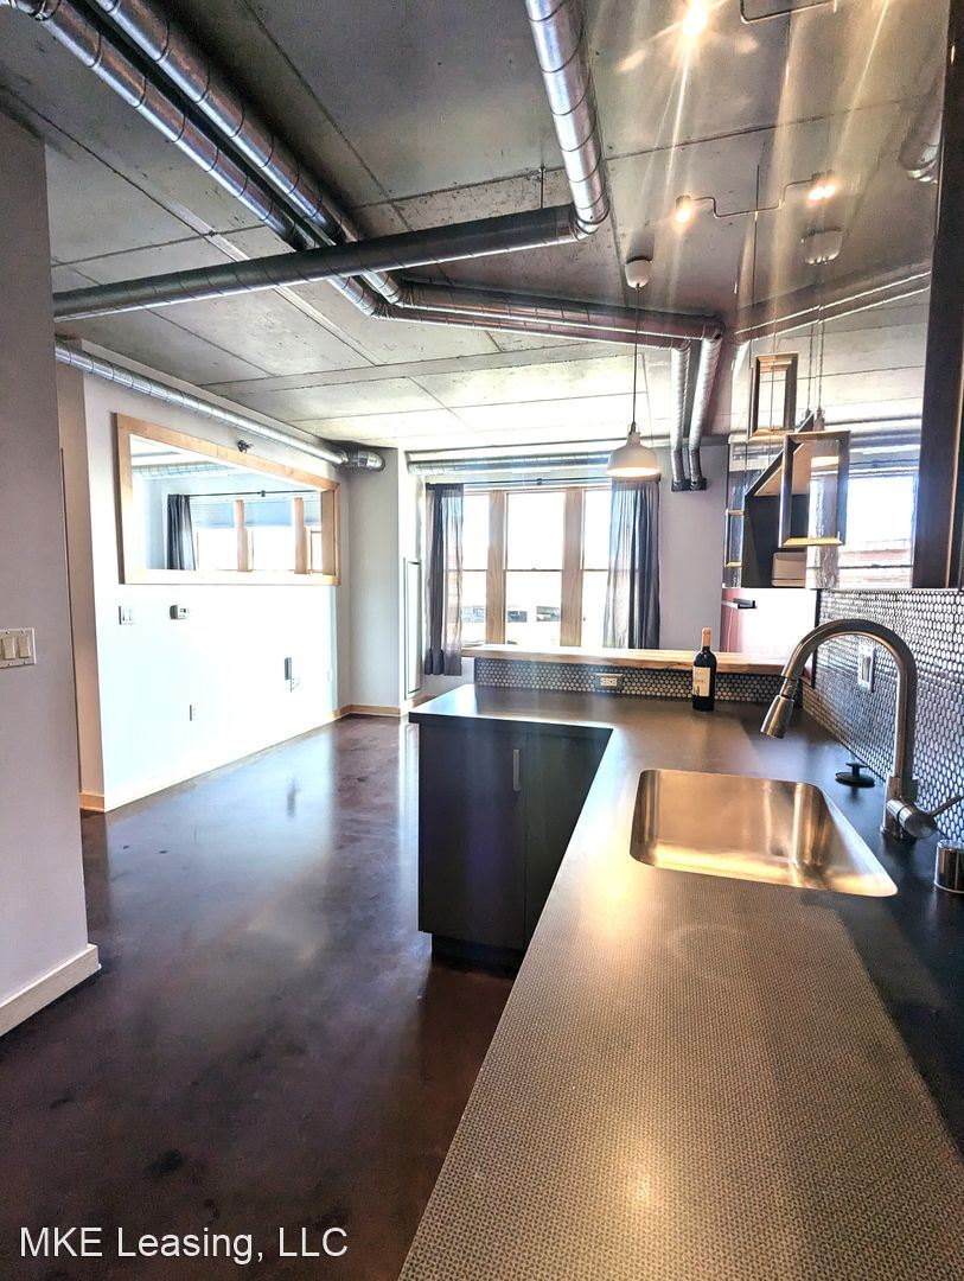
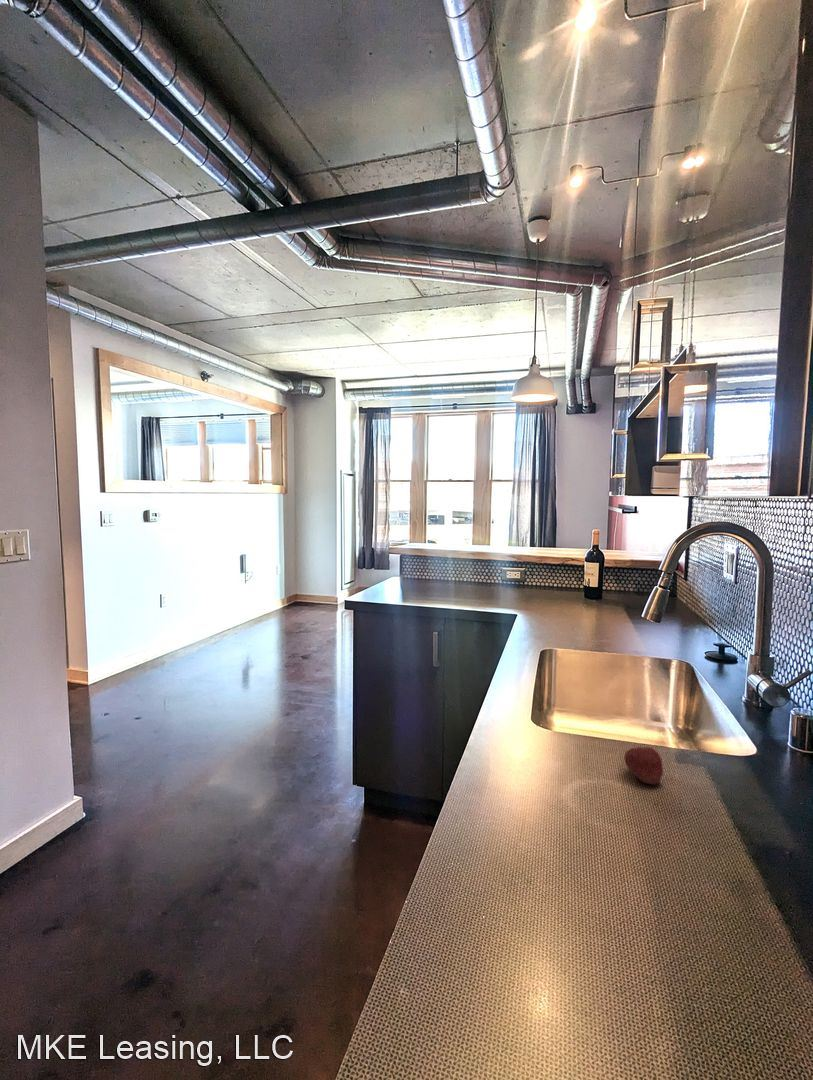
+ fruit [624,746,664,786]
